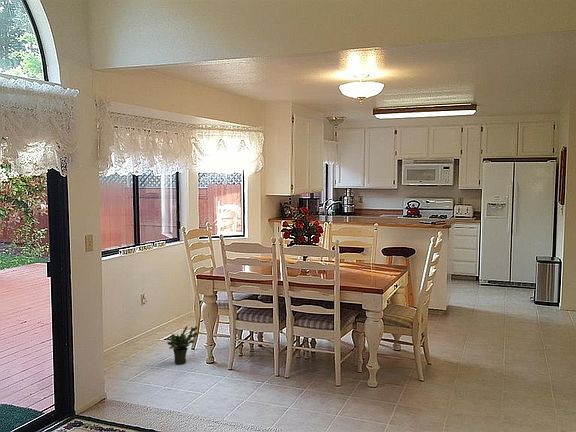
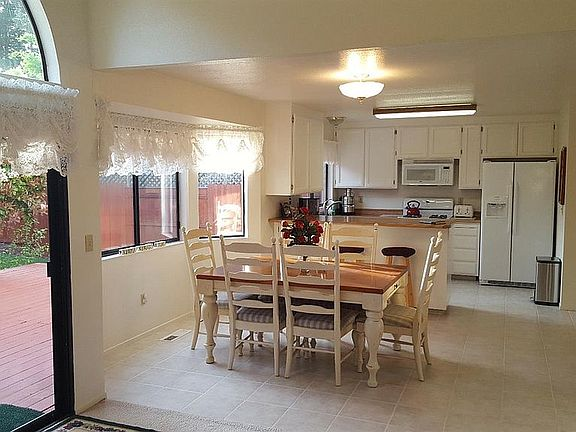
- potted plant [166,325,199,365]
